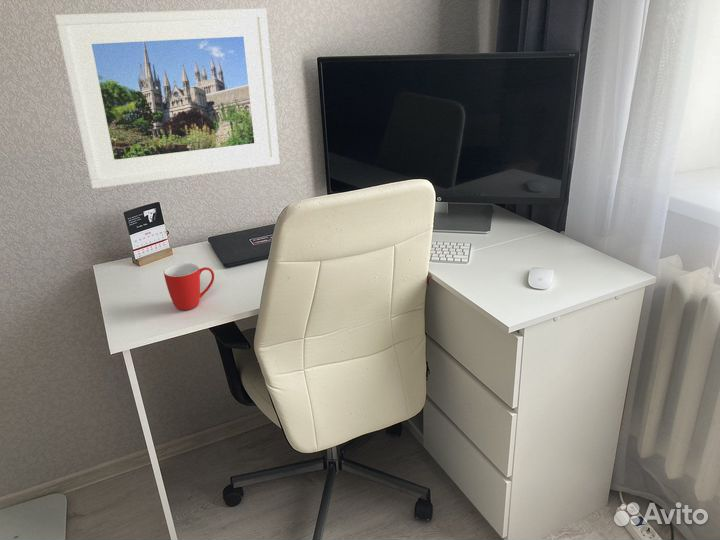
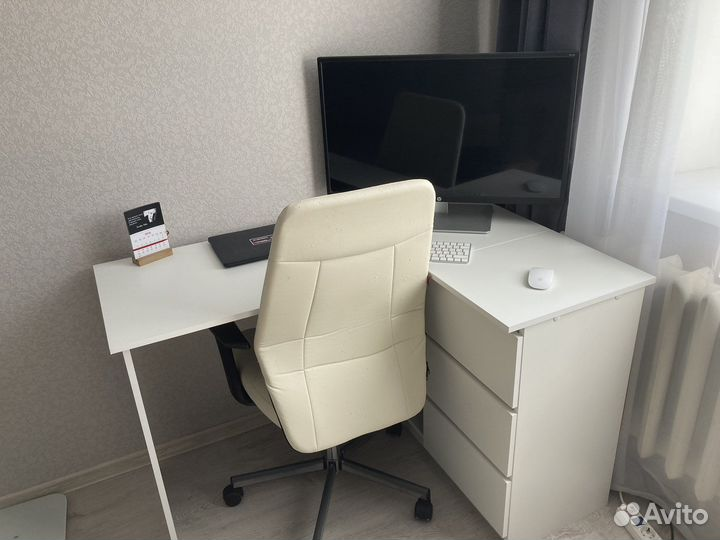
- mug [163,262,215,311]
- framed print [54,7,281,190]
